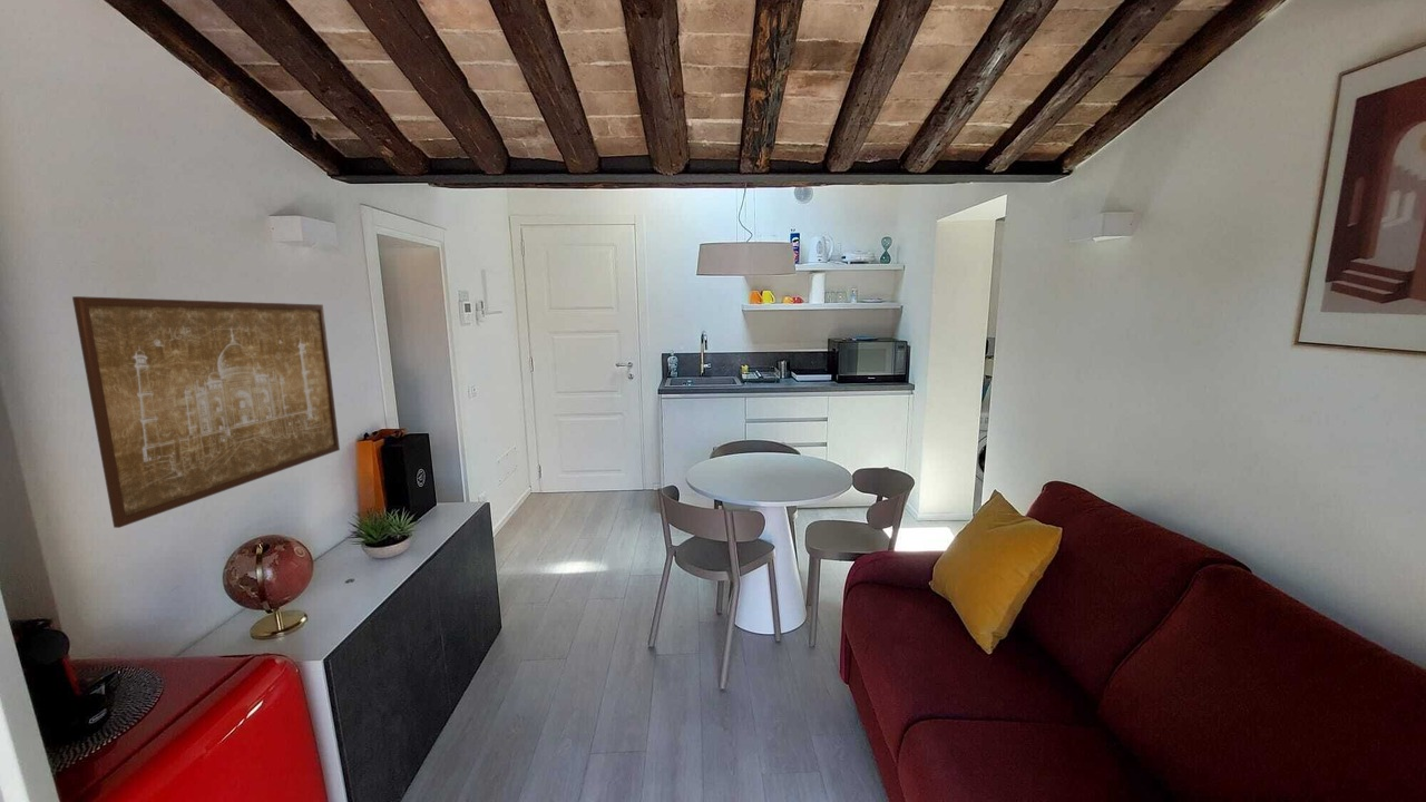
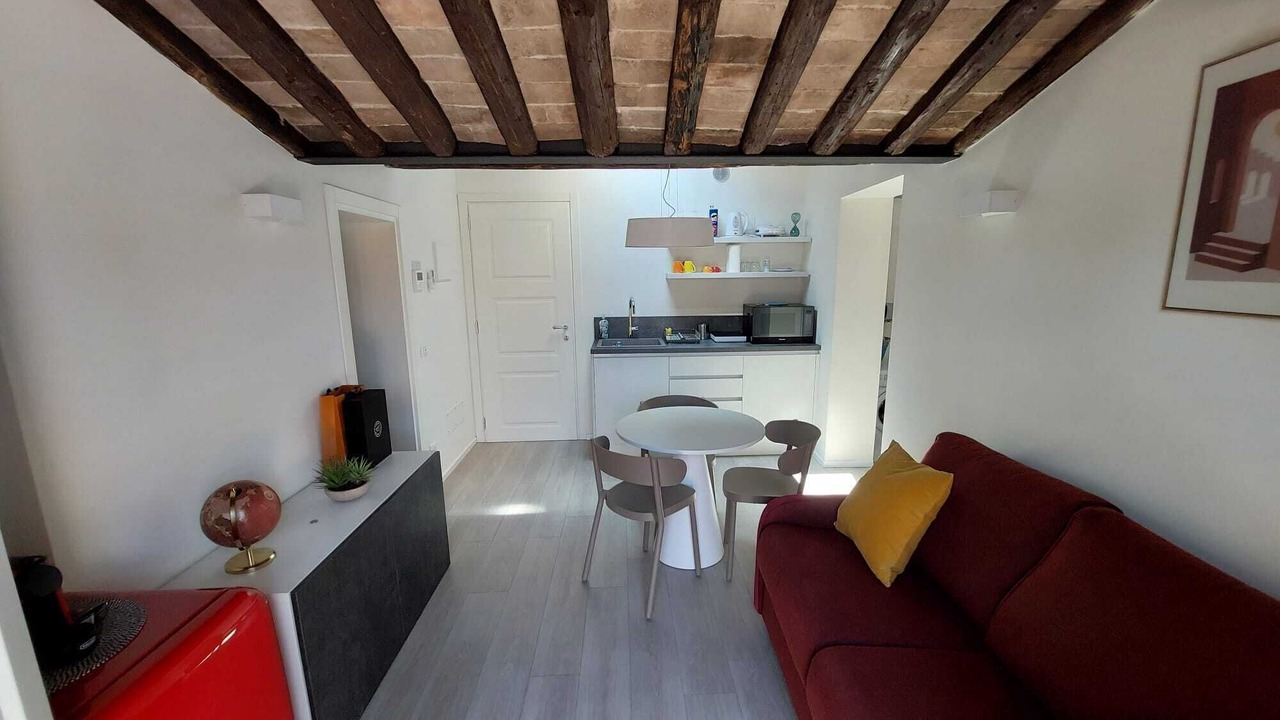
- wall art [71,295,341,529]
